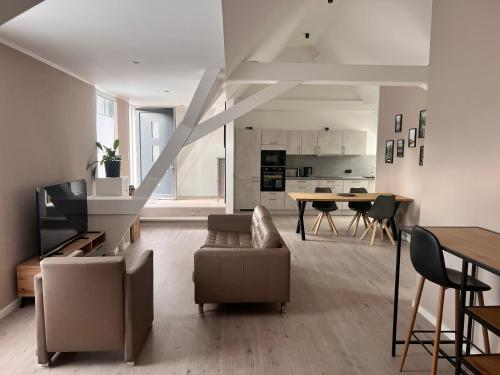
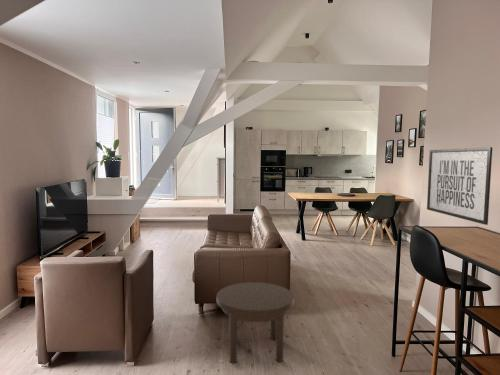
+ side table [216,281,295,364]
+ mirror [426,146,493,226]
